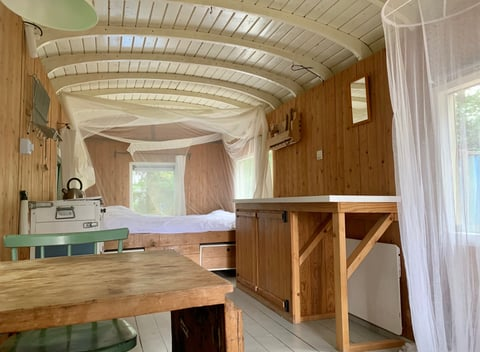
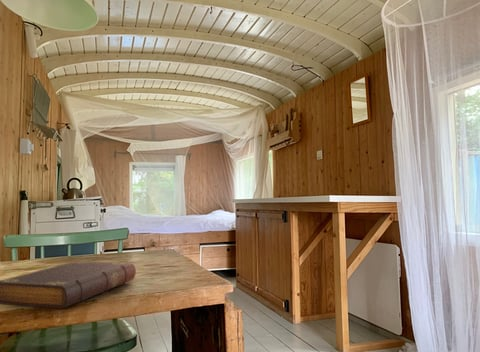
+ book [0,260,137,310]
